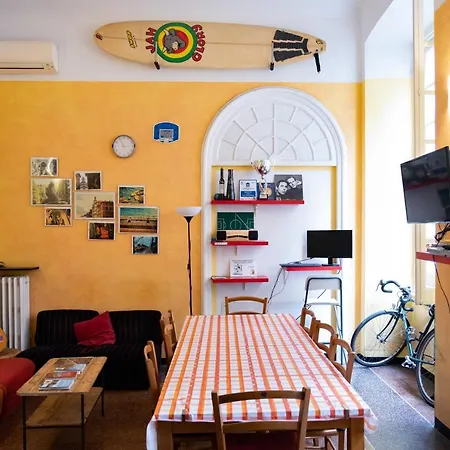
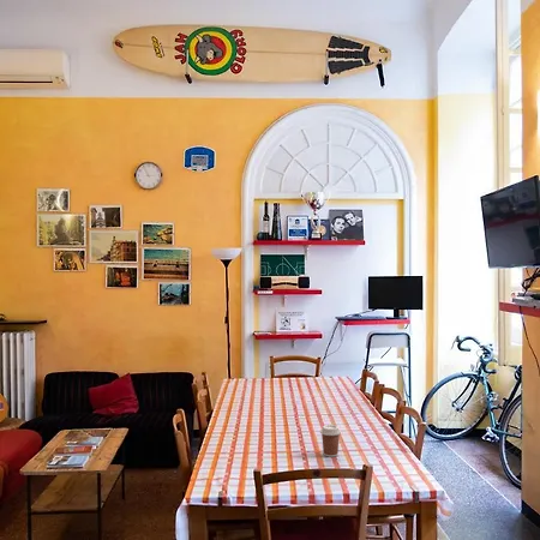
+ coffee cup [319,424,342,458]
